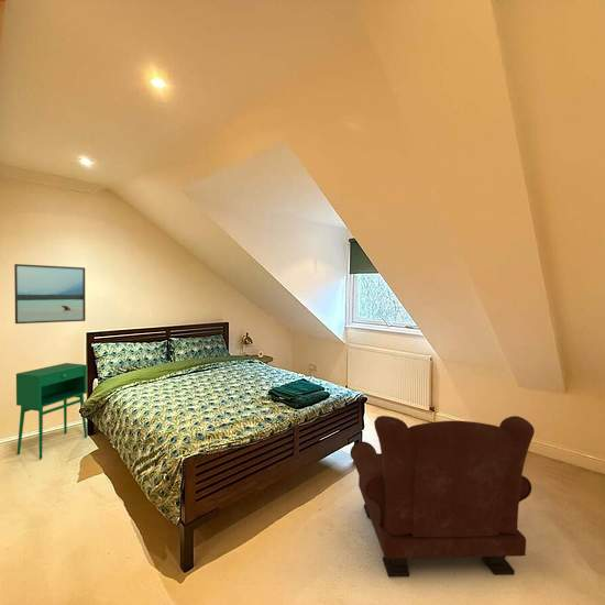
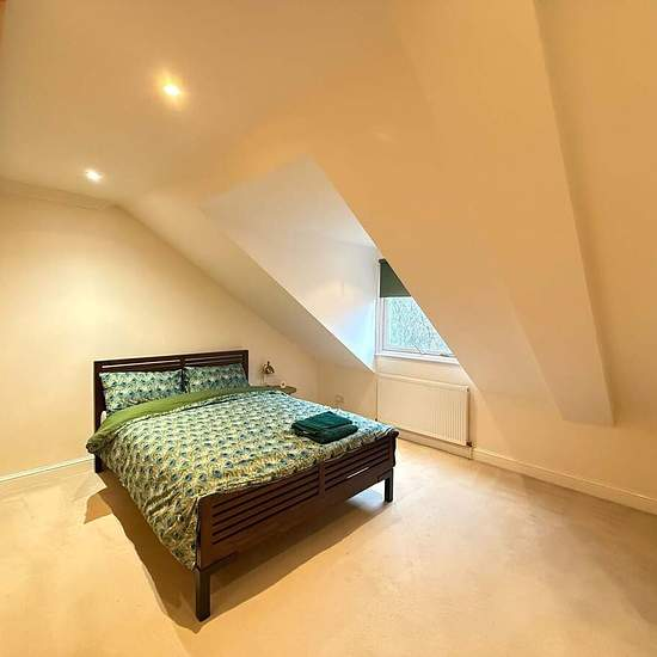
- storage cabinet [15,362,88,460]
- armchair [349,415,536,579]
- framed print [13,263,87,324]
